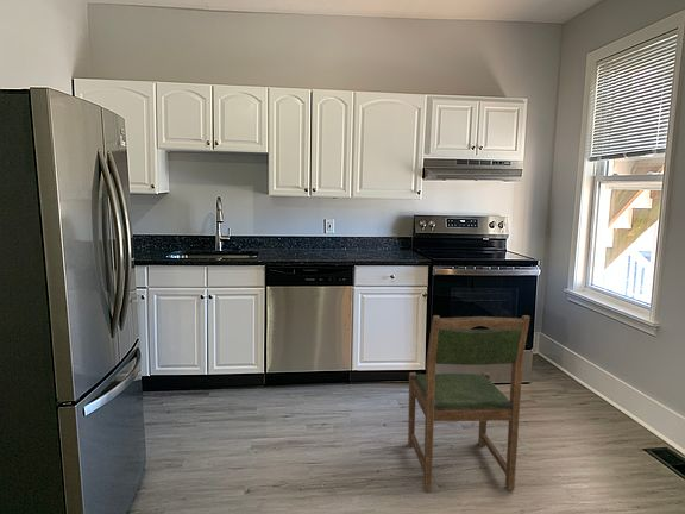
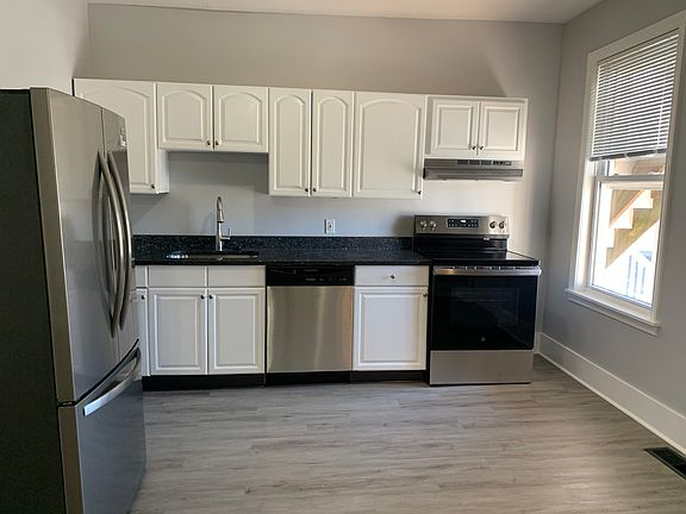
- dining chair [407,314,532,493]
